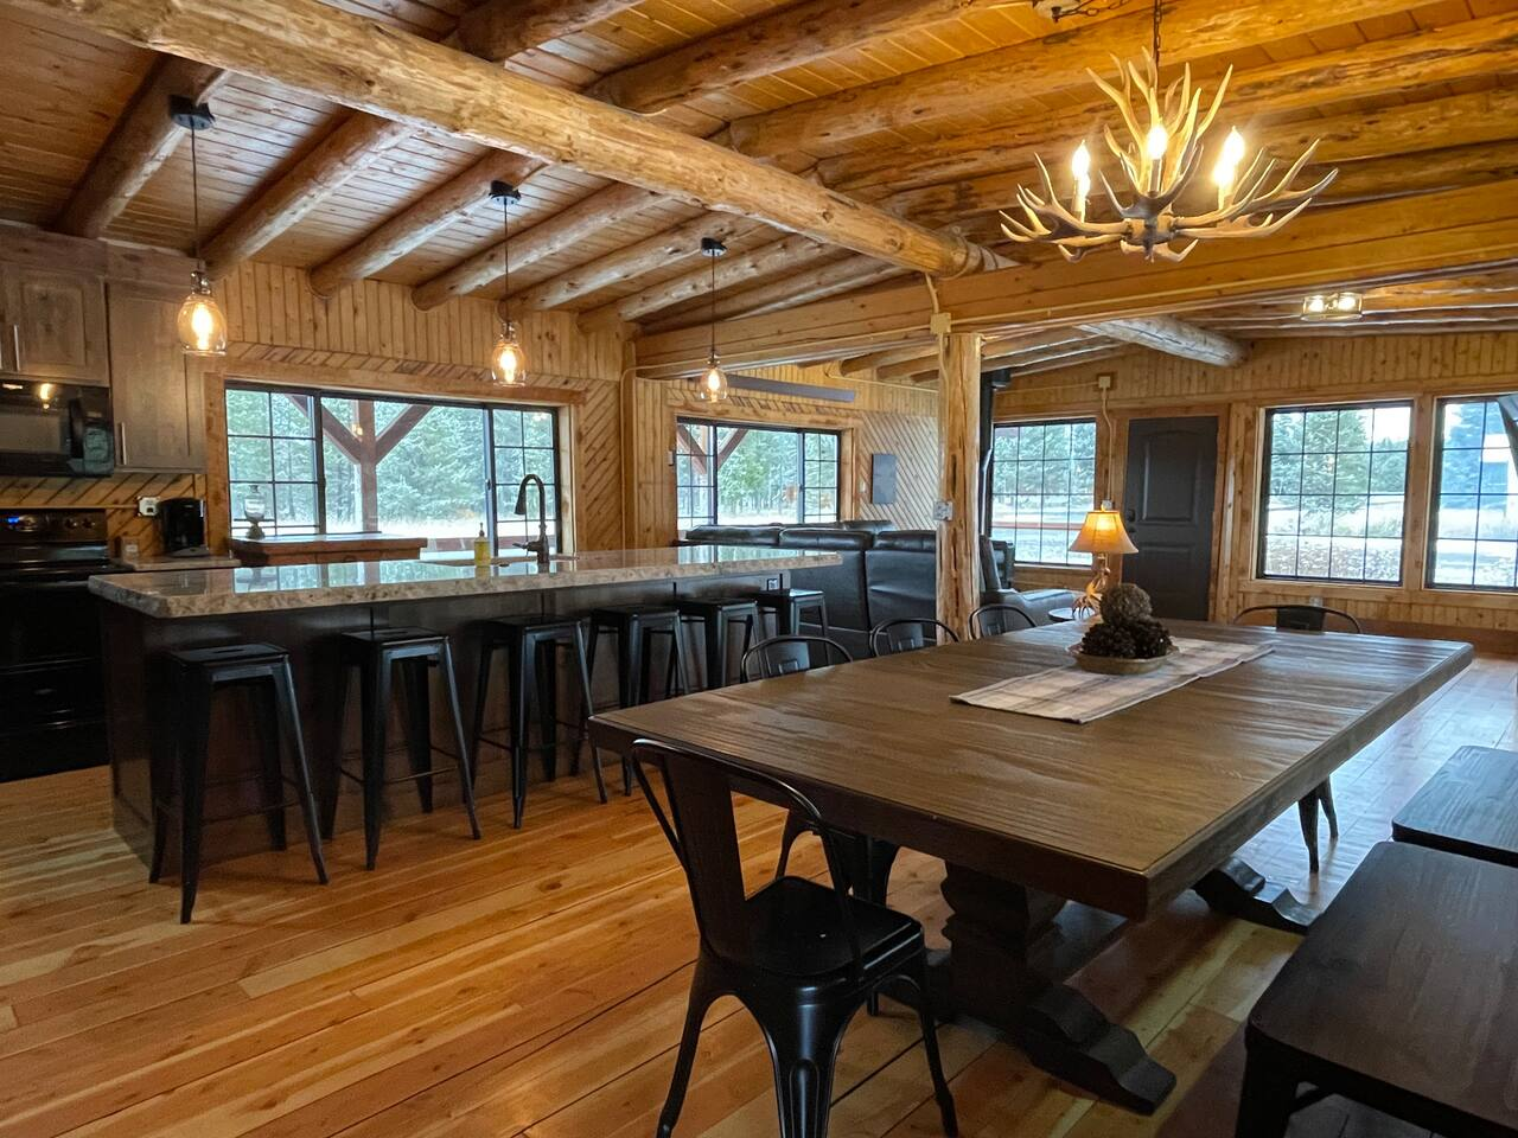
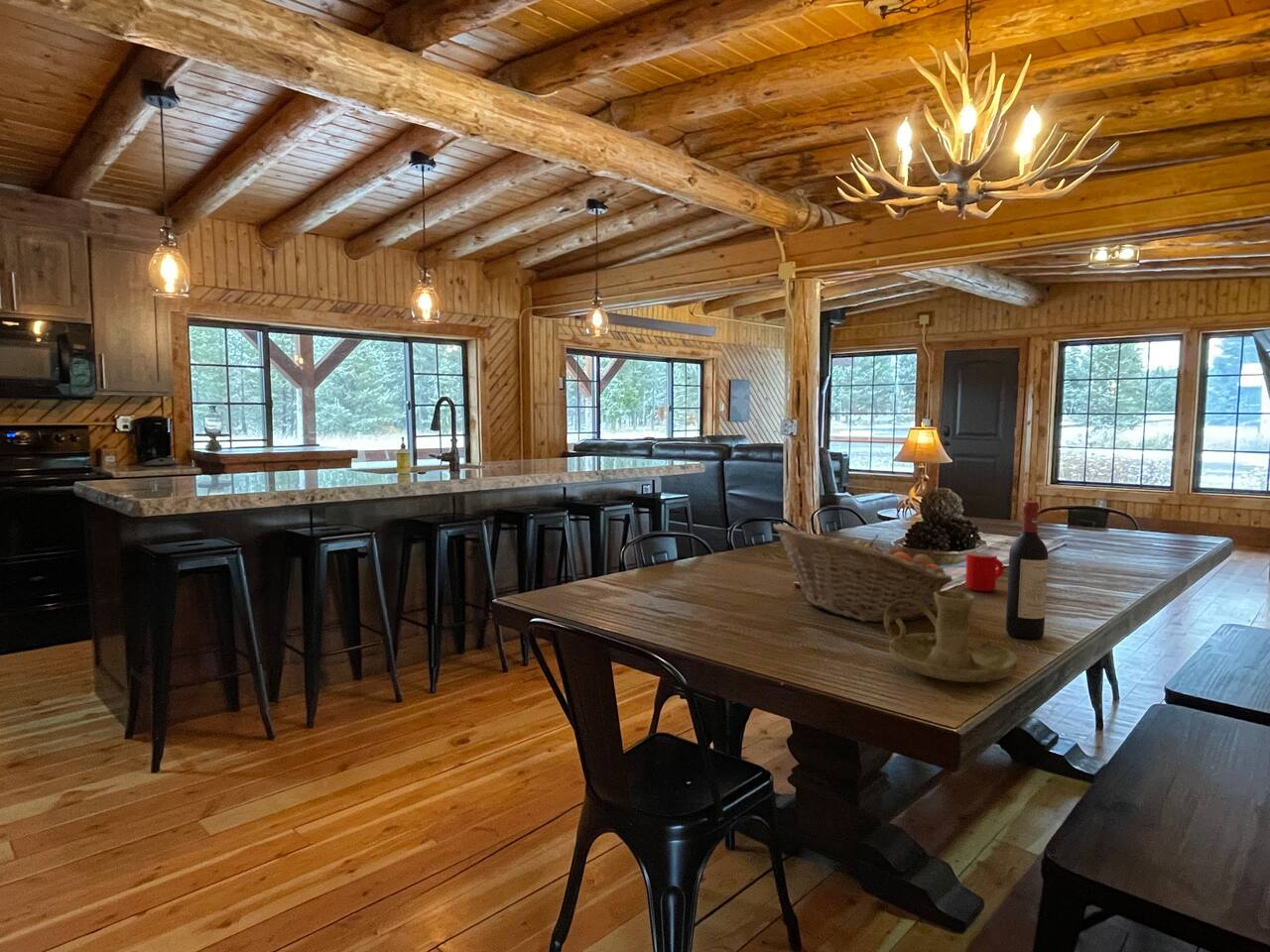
+ fruit basket [772,522,954,624]
+ candle holder [883,589,1019,683]
+ mug [964,550,1005,592]
+ wine bottle [1005,500,1049,641]
